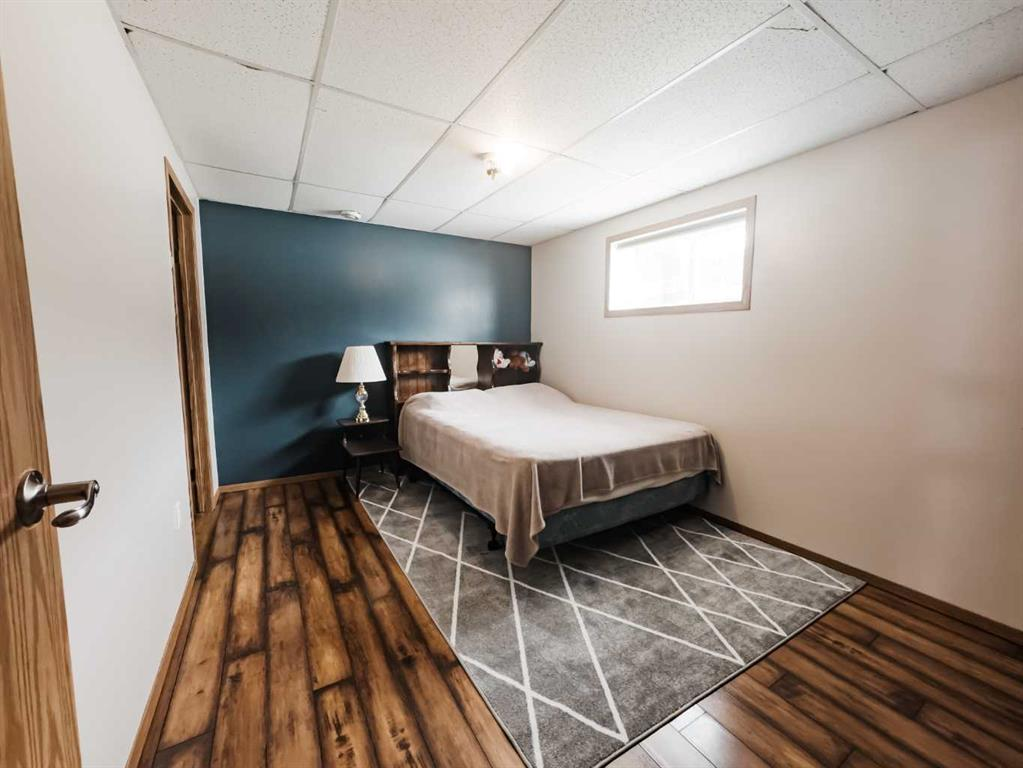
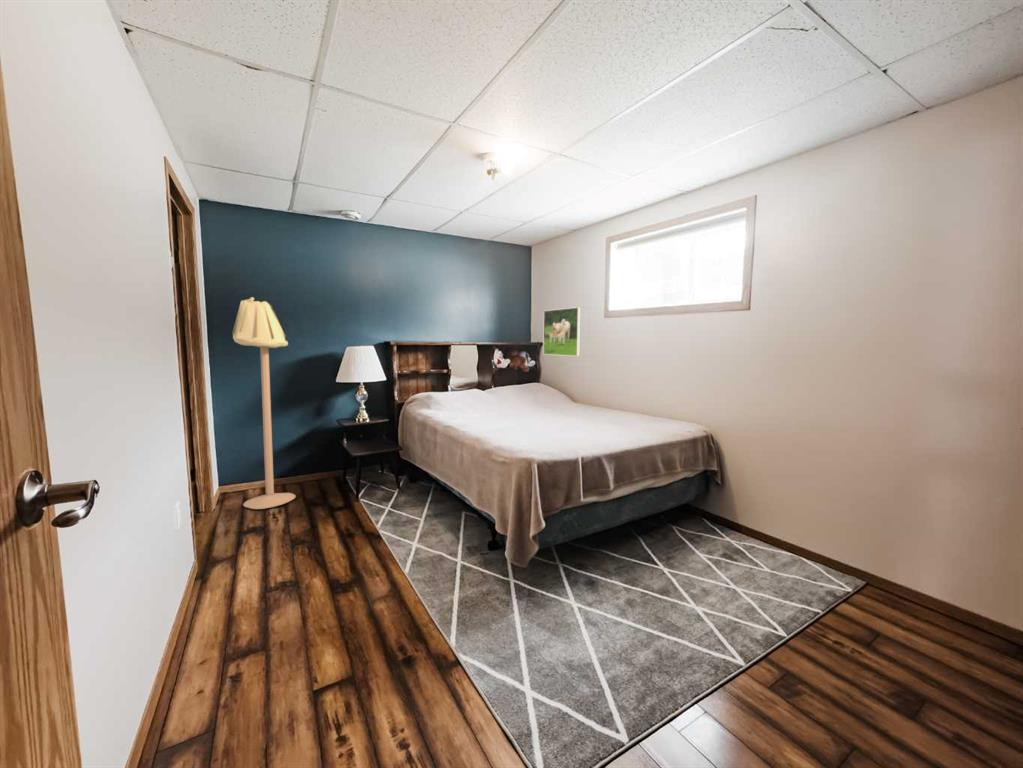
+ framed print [542,306,582,357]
+ floor lamp [231,296,297,510]
